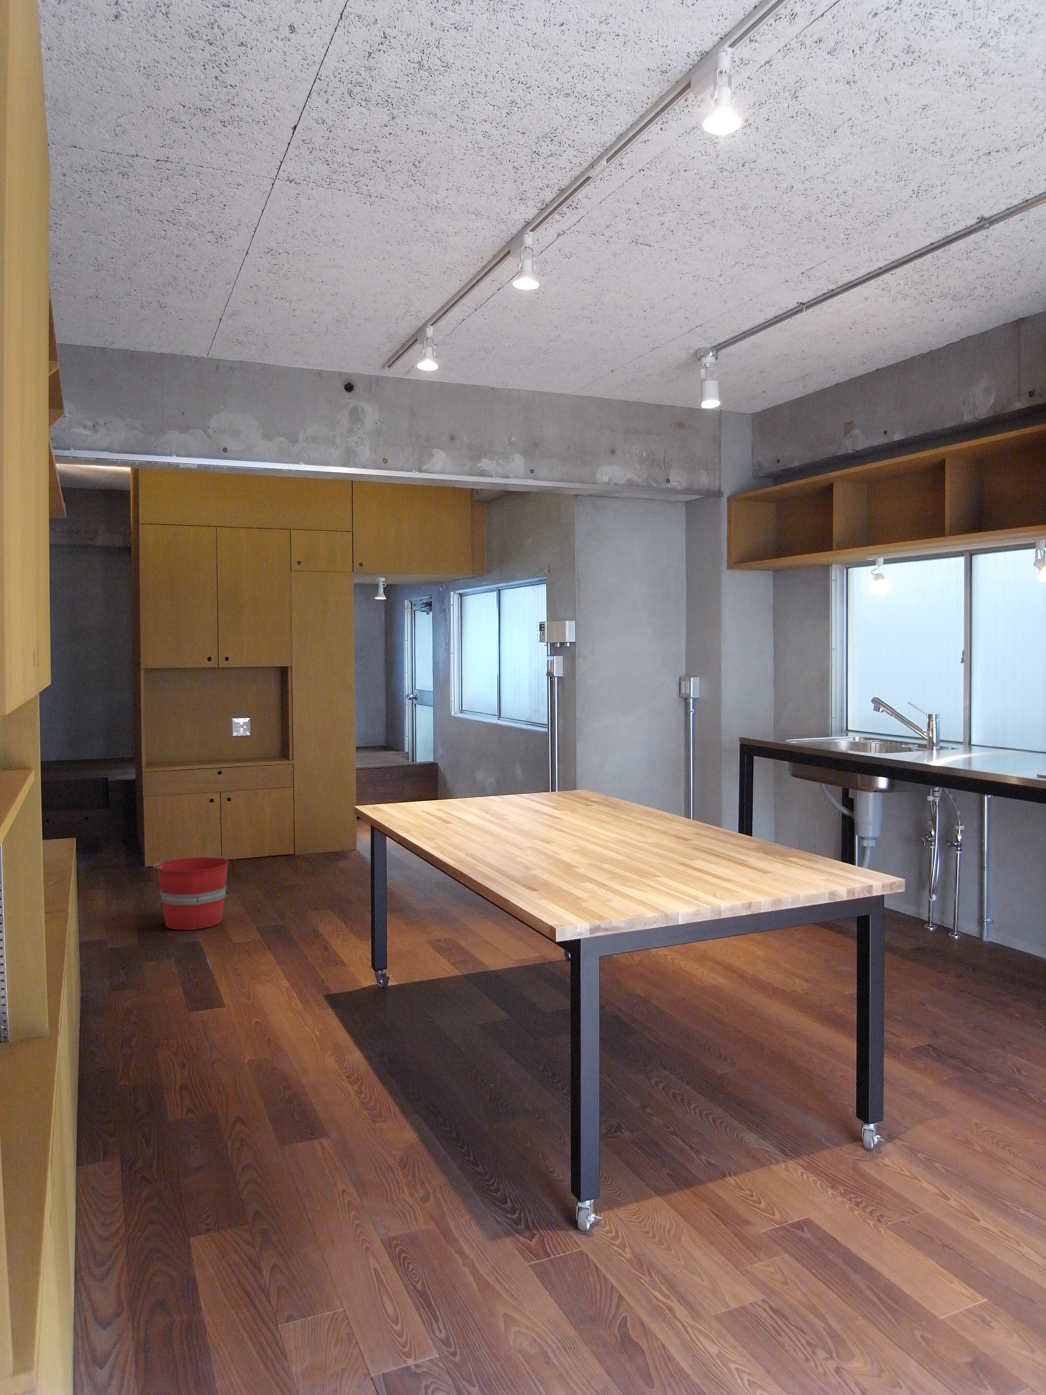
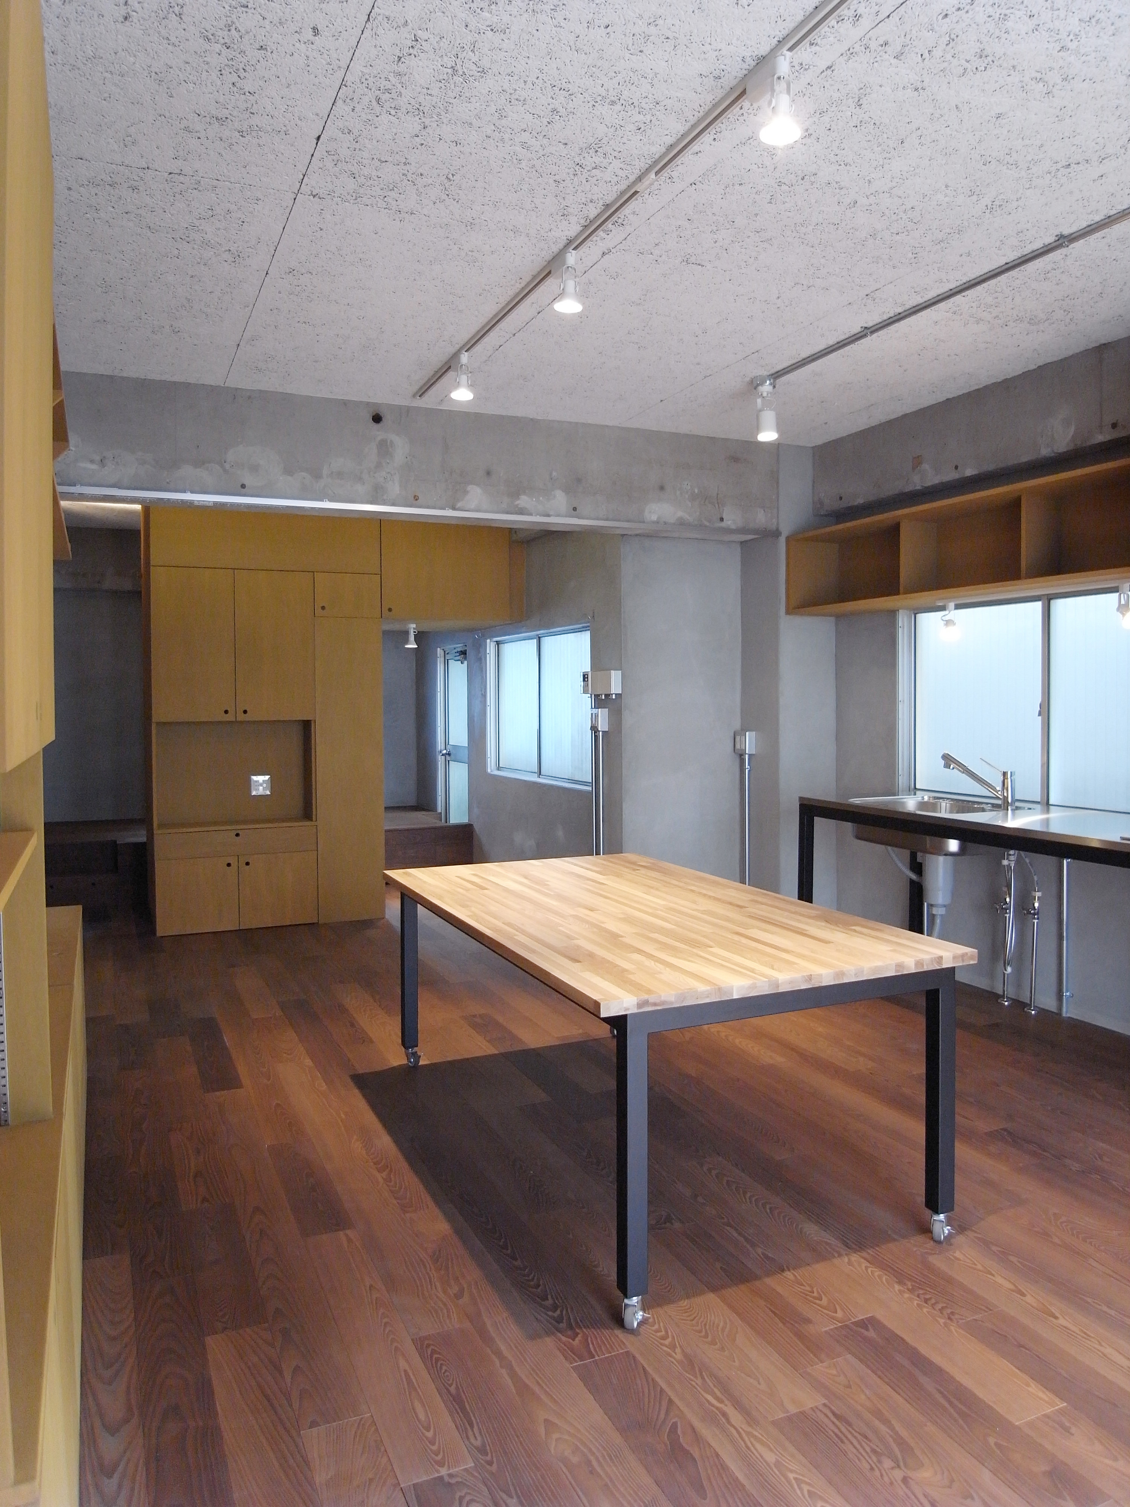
- bucket [153,857,230,930]
